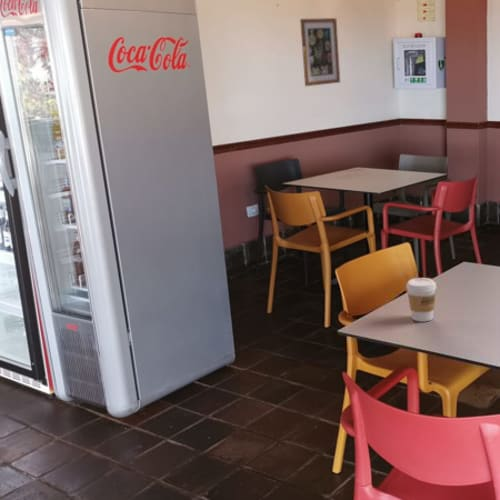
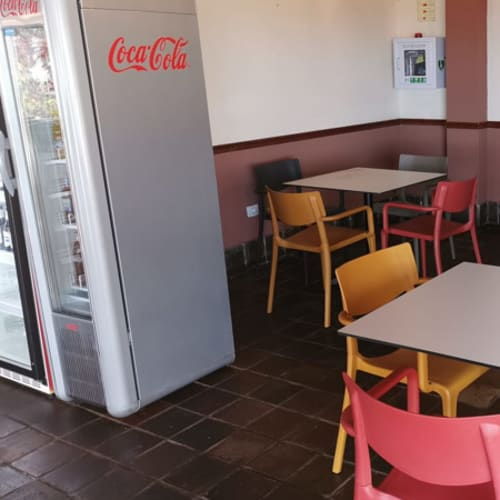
- wall art [299,17,341,87]
- coffee cup [406,277,437,323]
